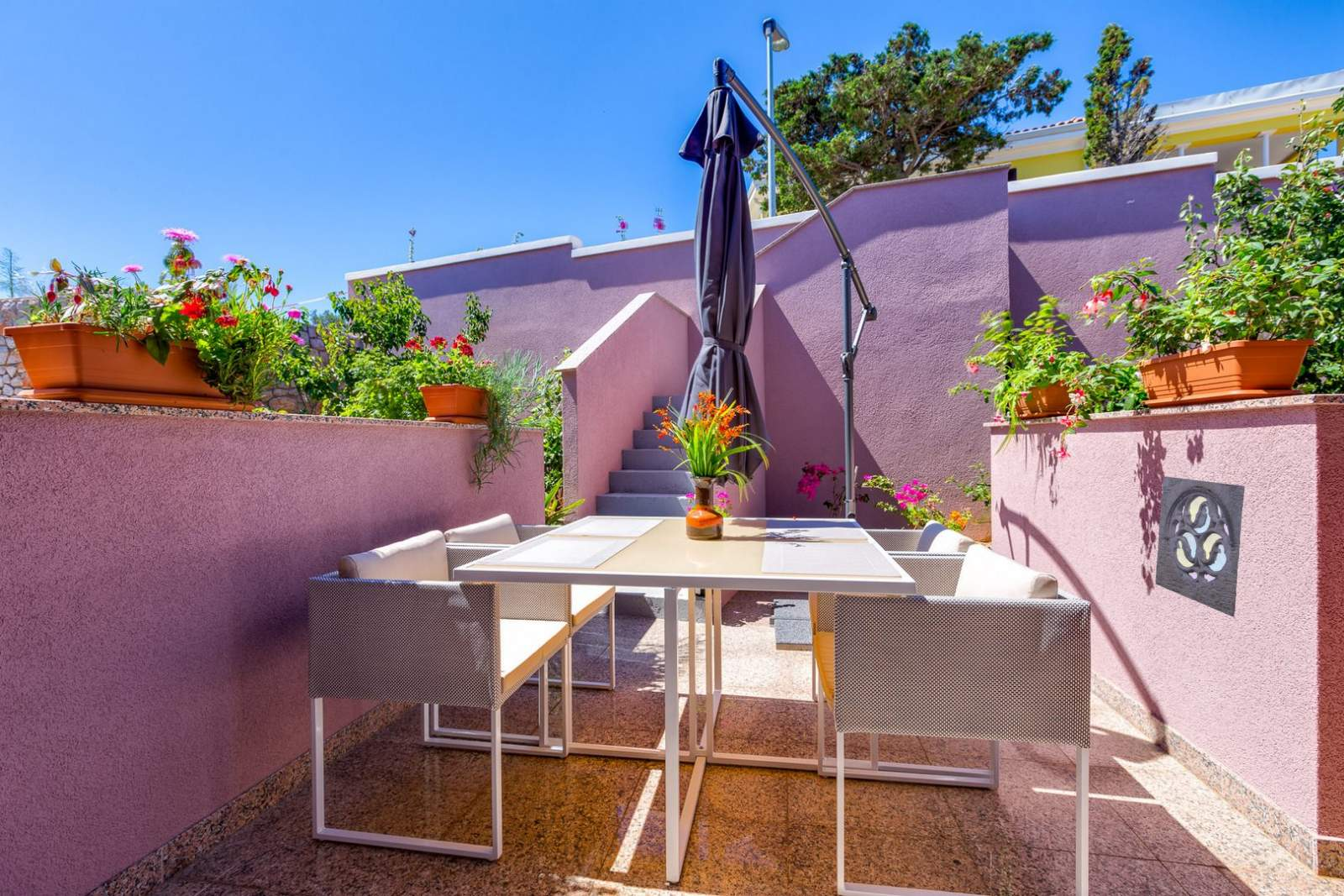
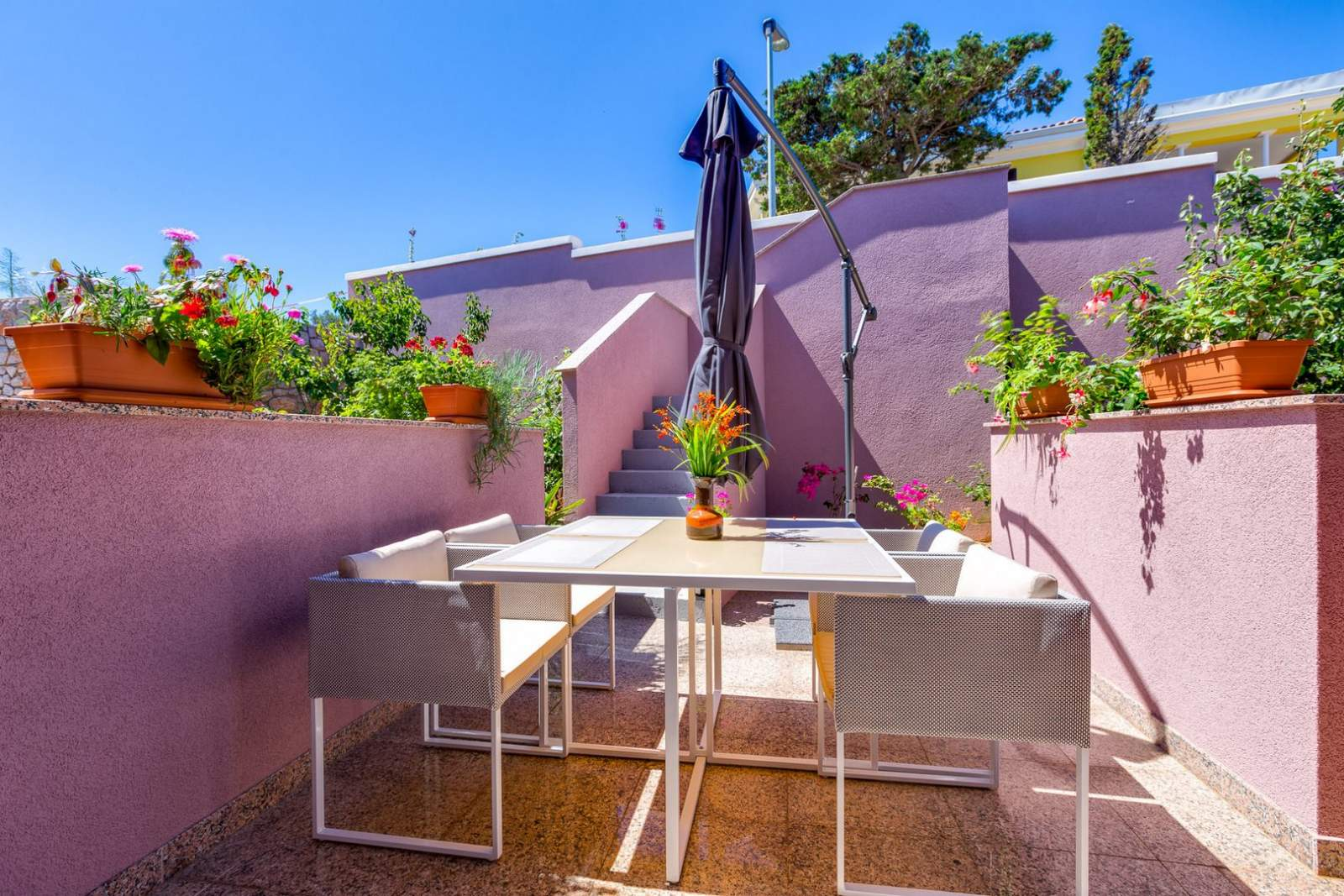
- wall ornament [1154,475,1246,618]
